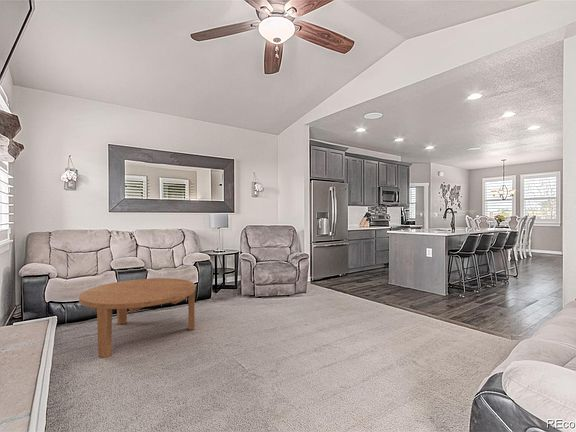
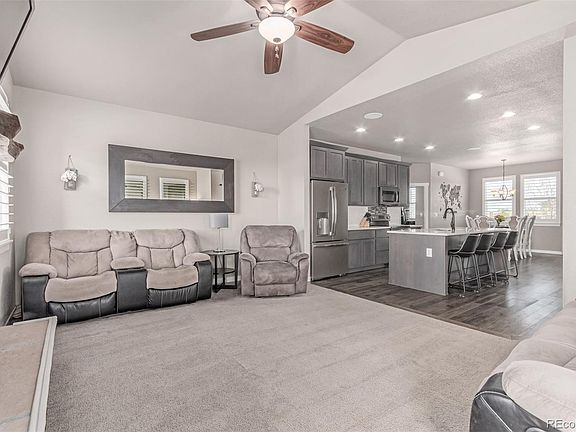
- coffee table [78,277,196,359]
